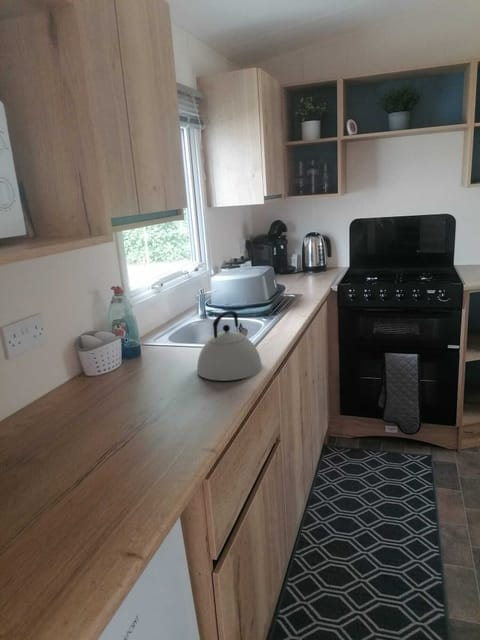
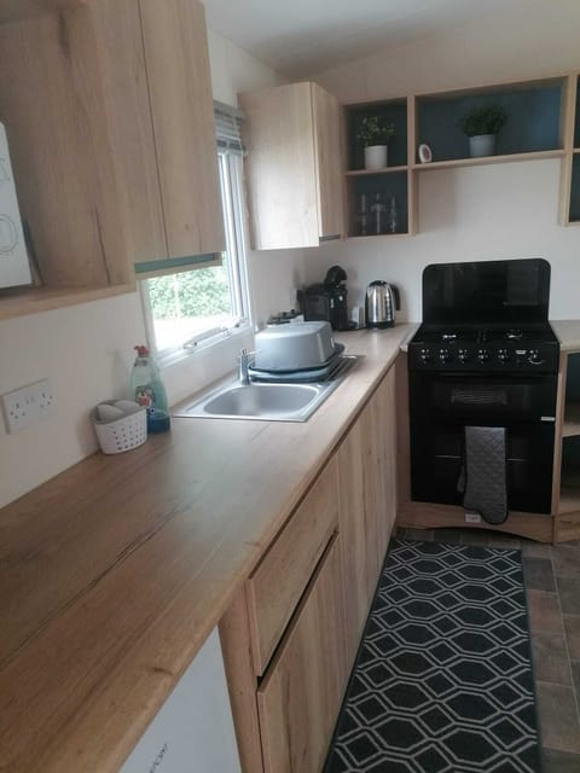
- kettle [196,310,263,382]
